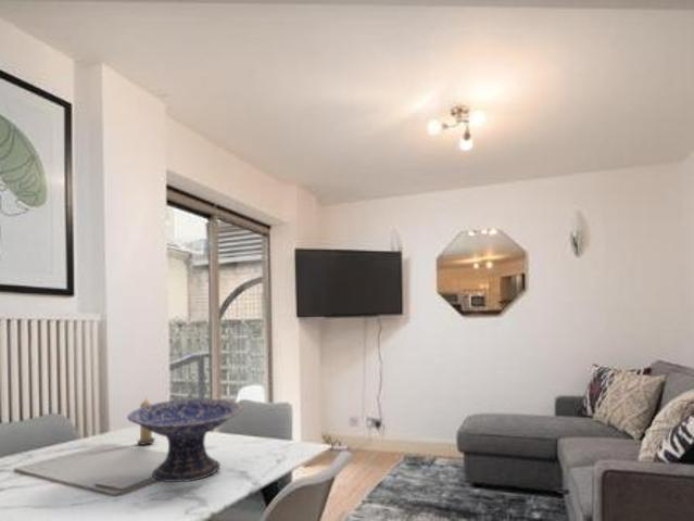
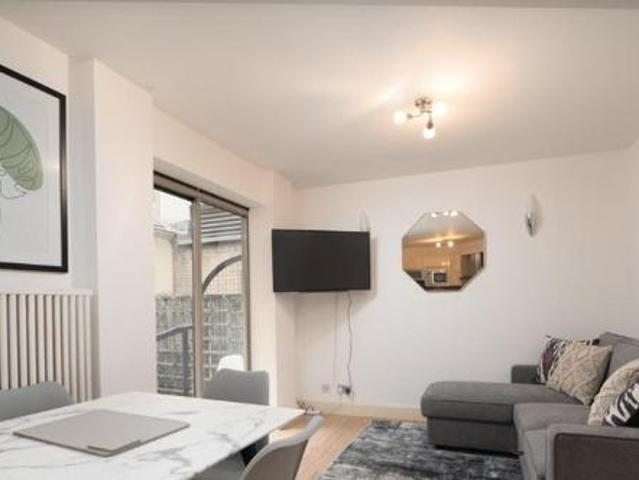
- candle [136,396,157,446]
- decorative bowl [126,397,243,483]
